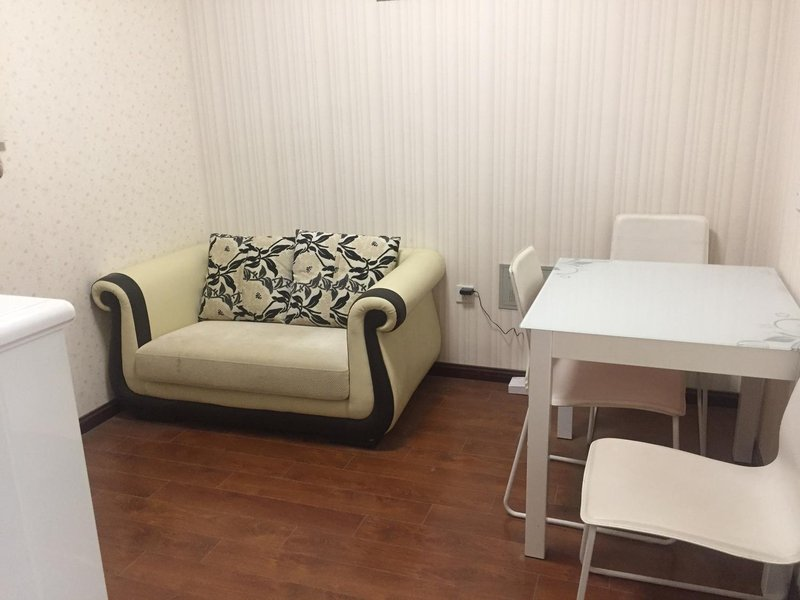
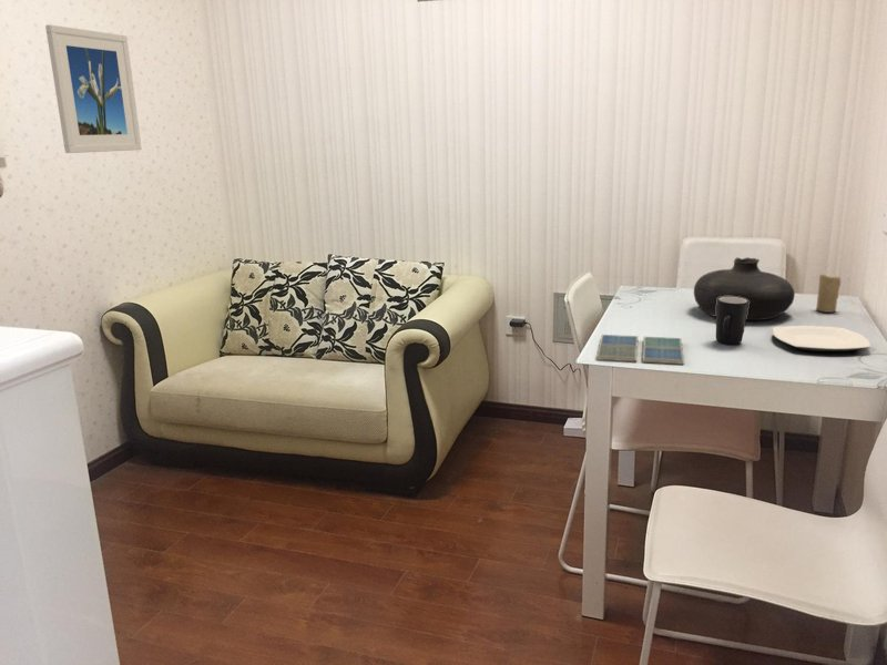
+ candle [815,273,842,314]
+ drink coaster [595,334,685,366]
+ mug [715,296,750,345]
+ plate [772,325,871,352]
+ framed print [44,23,143,154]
+ vase [693,256,796,321]
